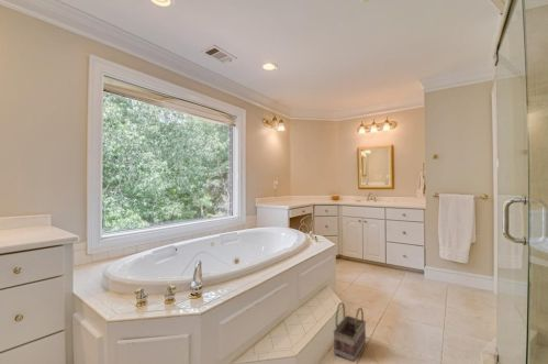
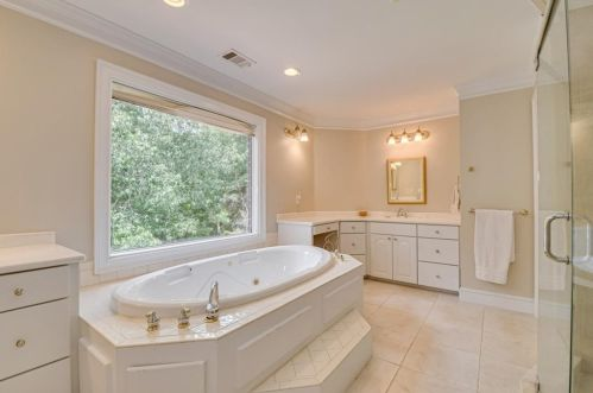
- basket [332,301,367,363]
